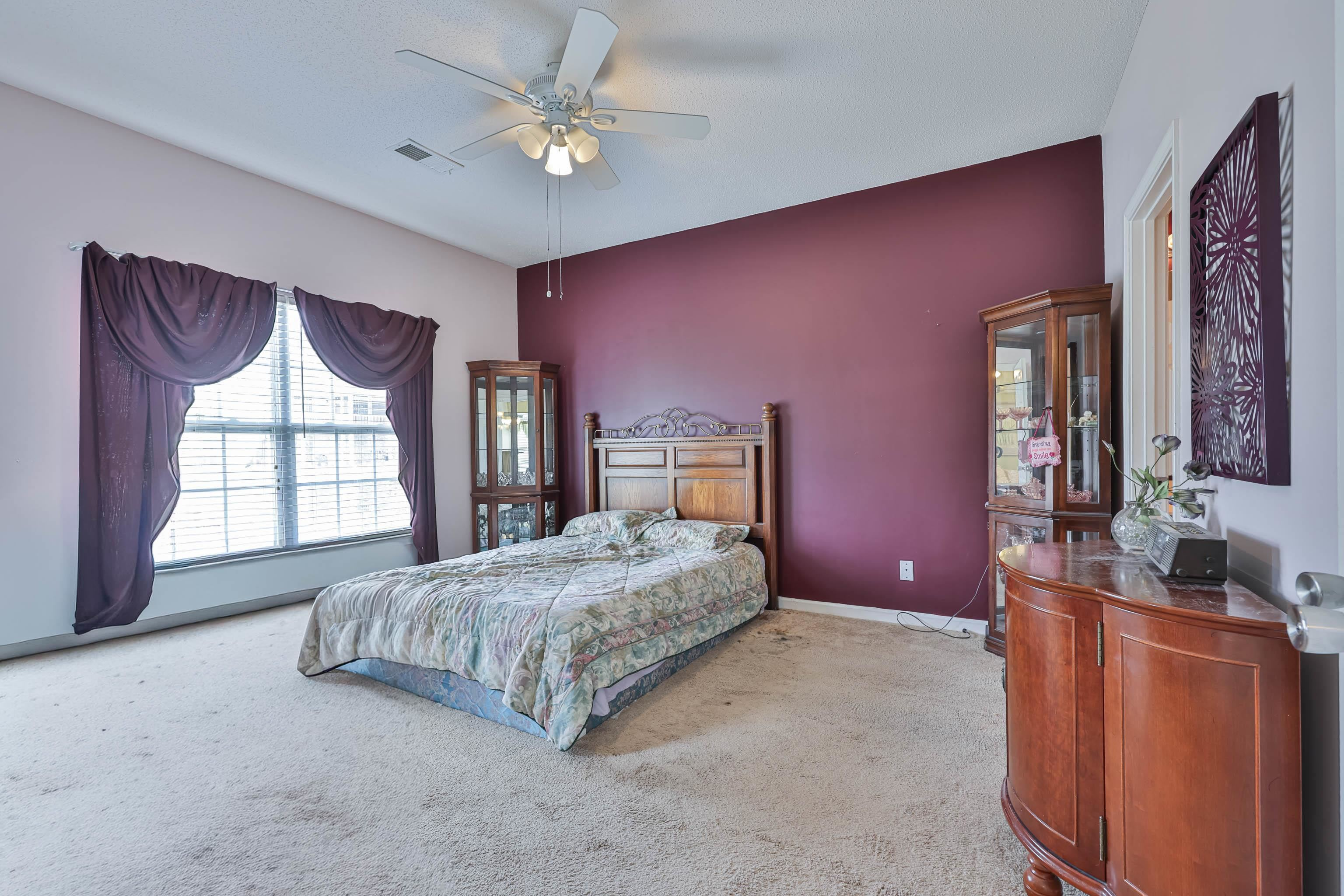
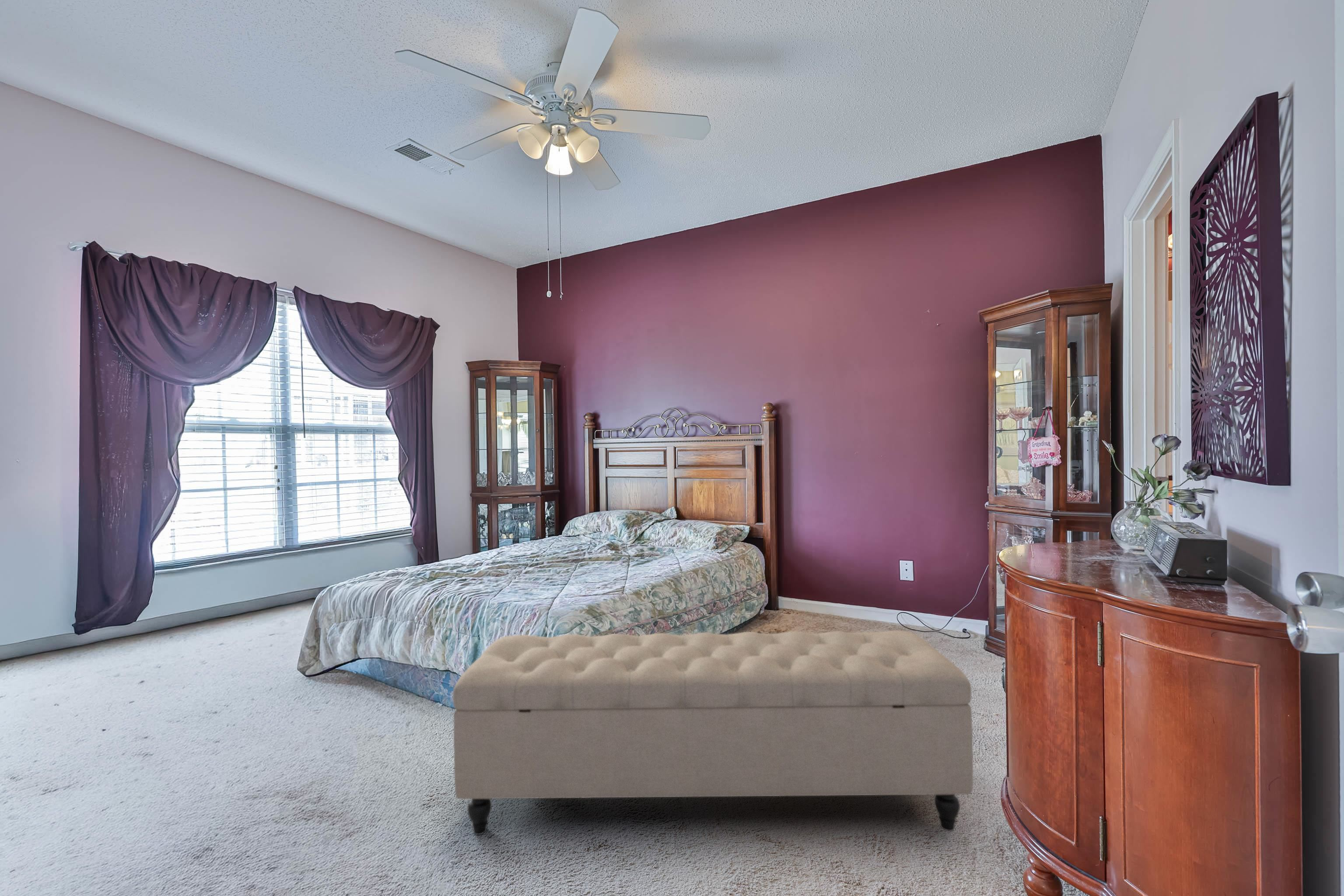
+ bench [452,630,973,835]
